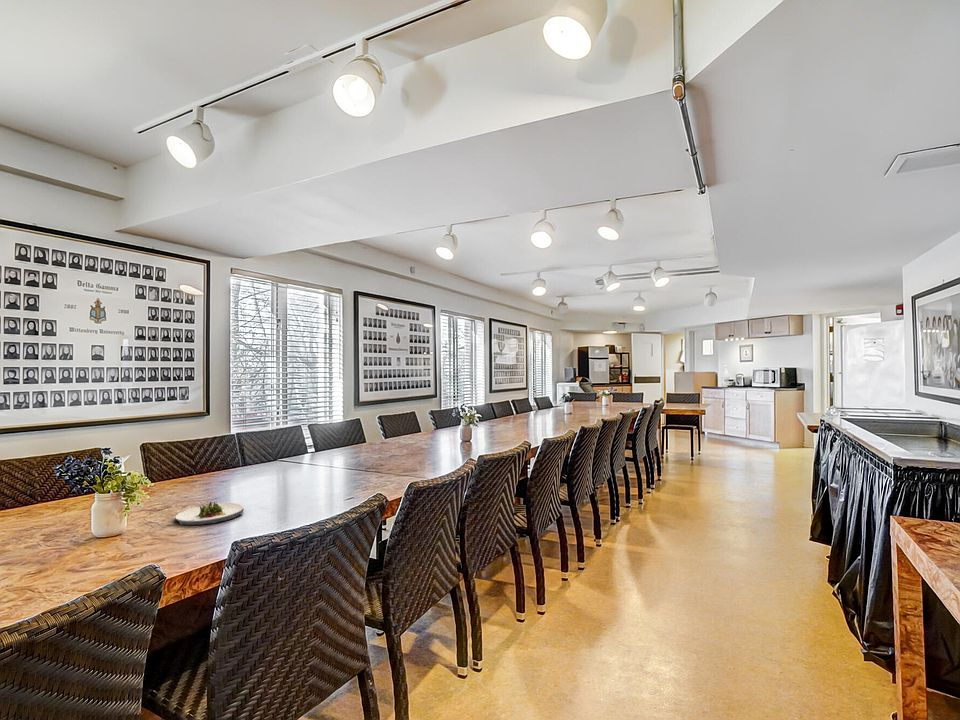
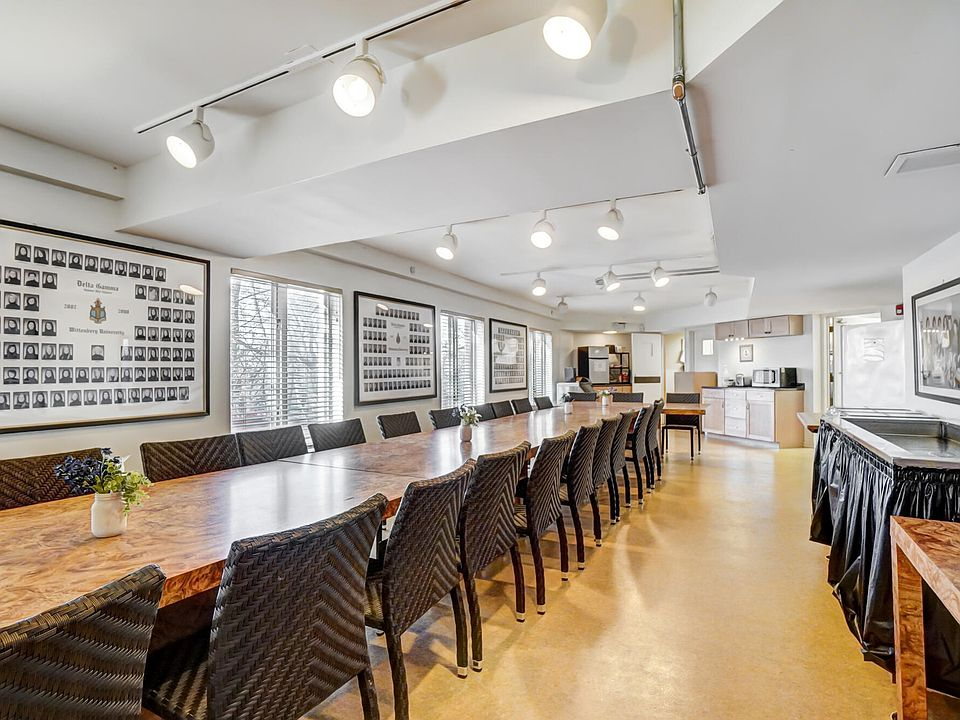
- salad plate [174,501,245,526]
